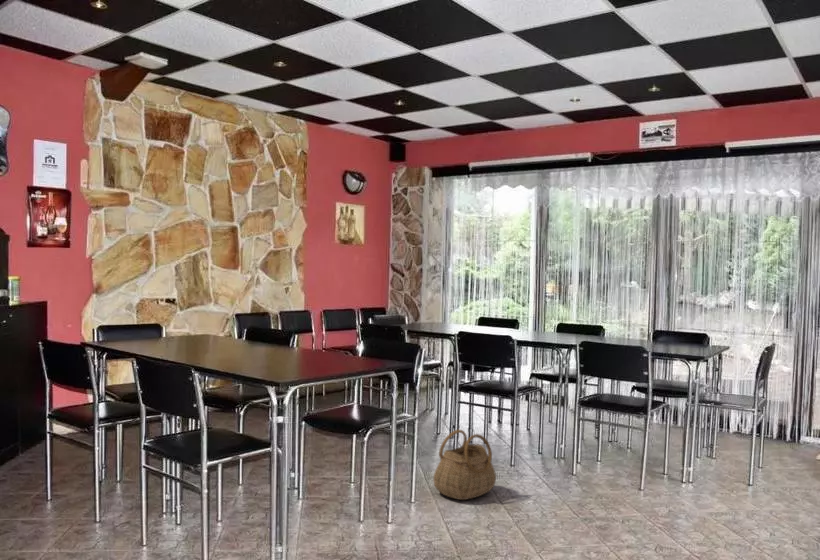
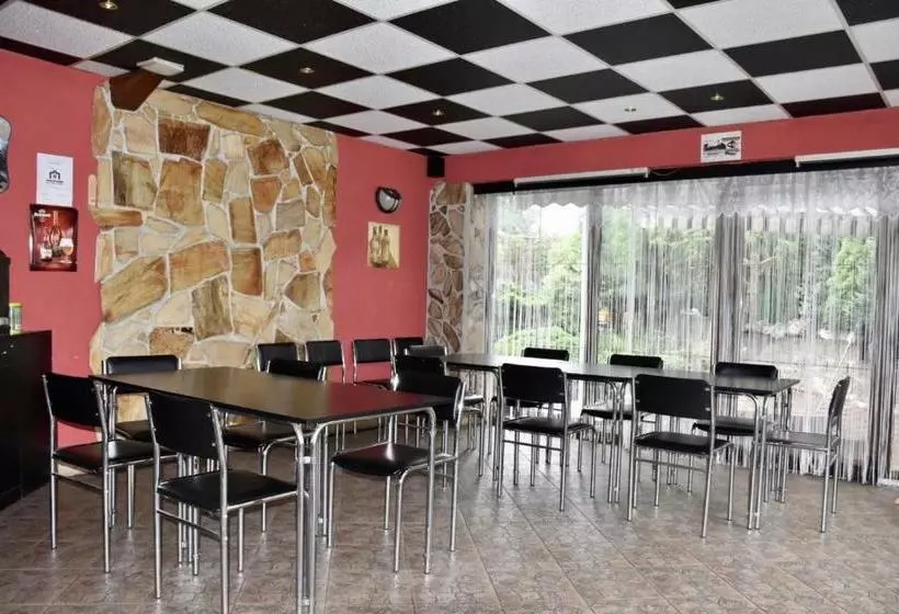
- basket [432,428,497,501]
